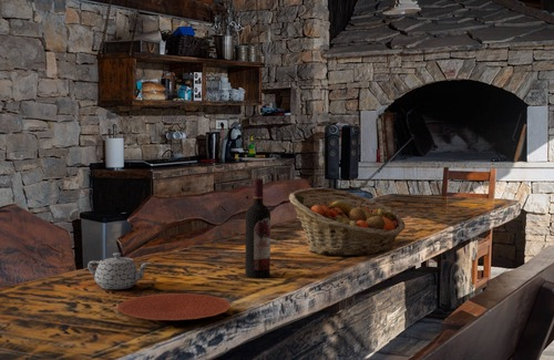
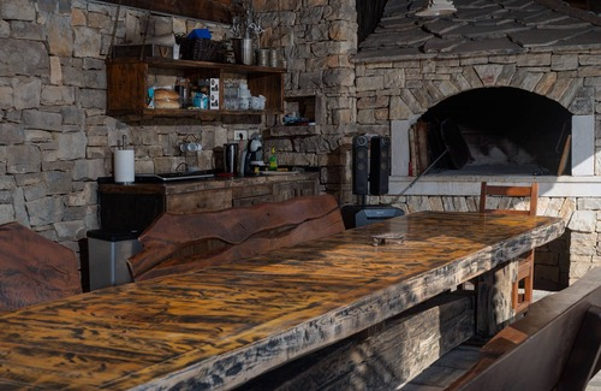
- fruit basket [288,187,407,257]
- wine bottle [244,177,271,279]
- teapot [86,251,151,290]
- plate [116,292,232,321]
